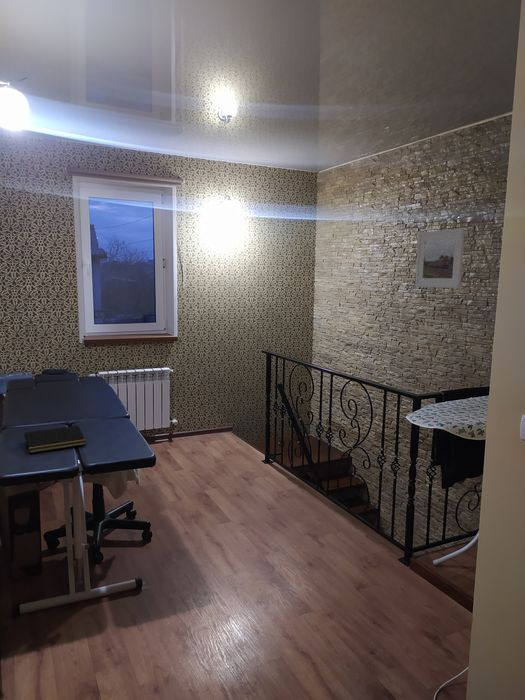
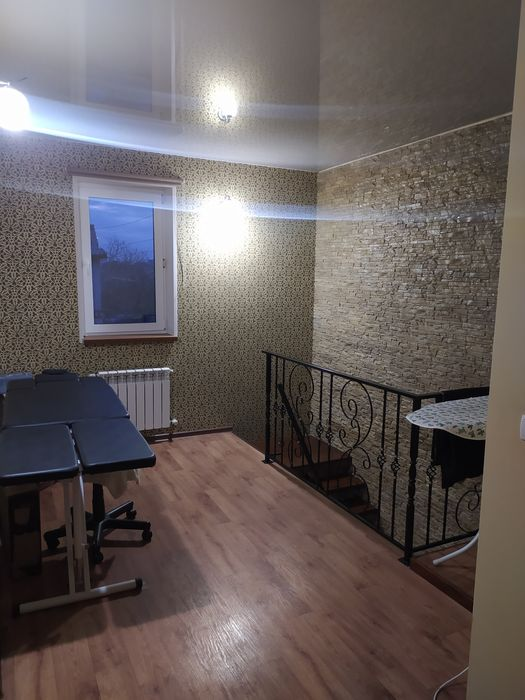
- notepad [23,425,87,454]
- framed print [414,227,466,289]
